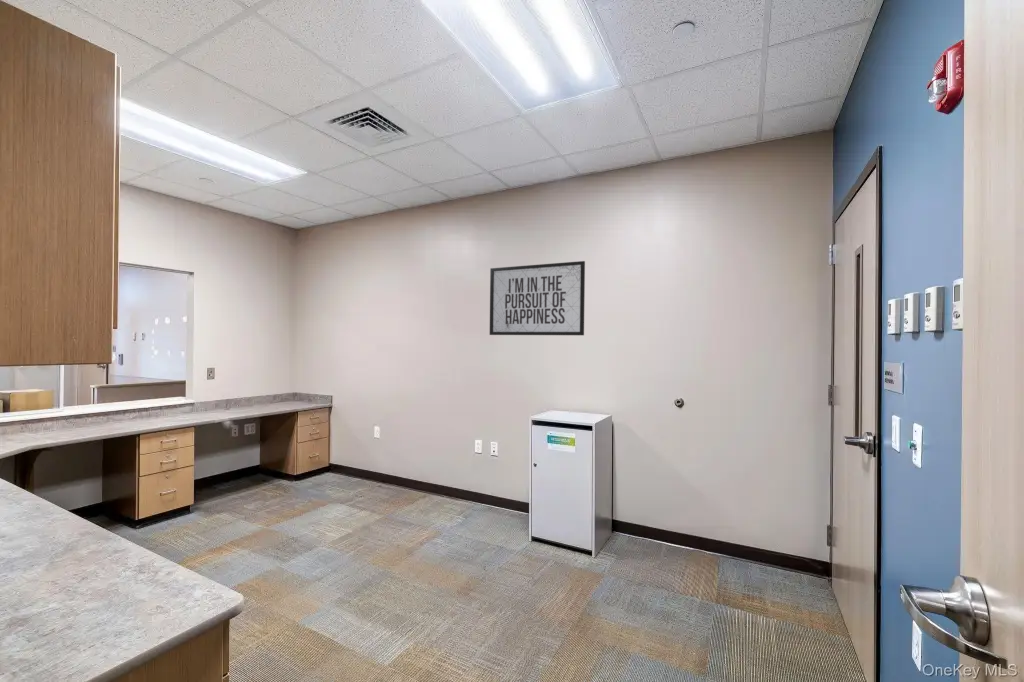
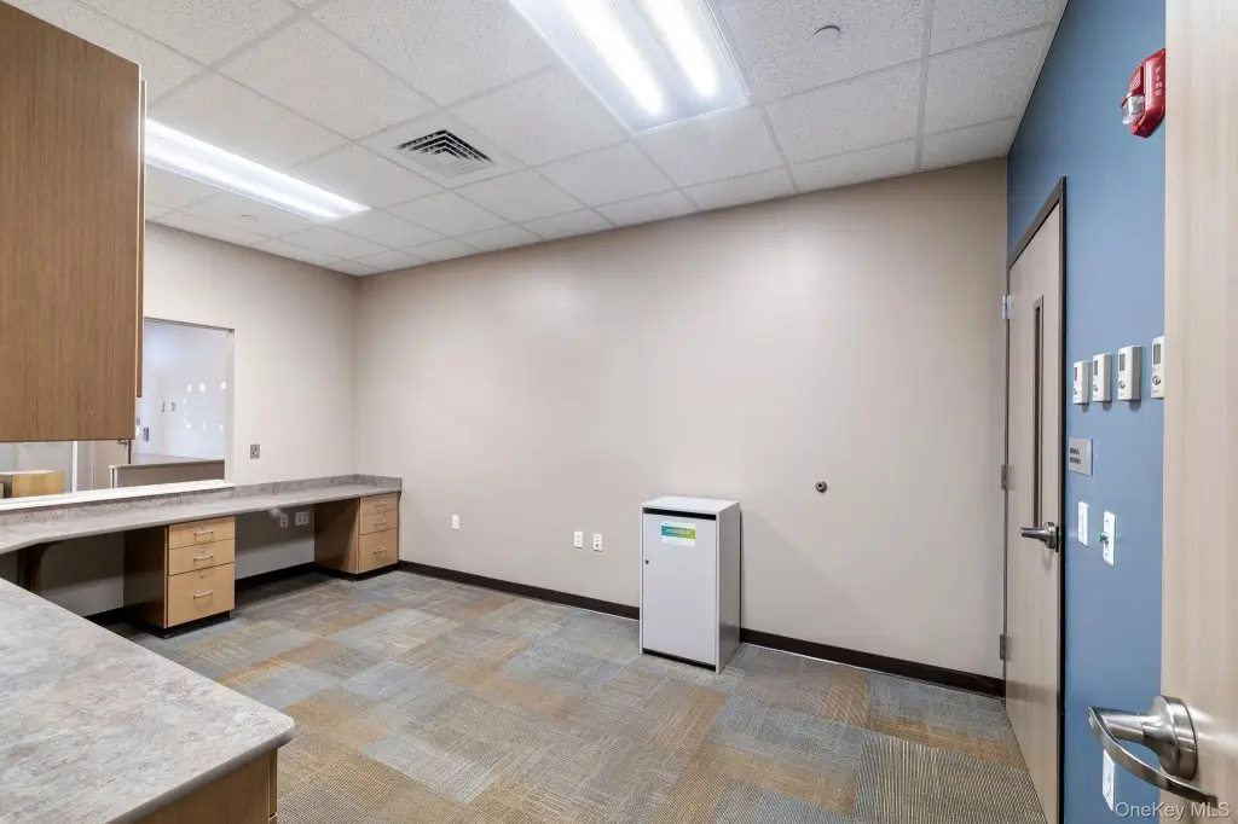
- mirror [489,260,586,336]
